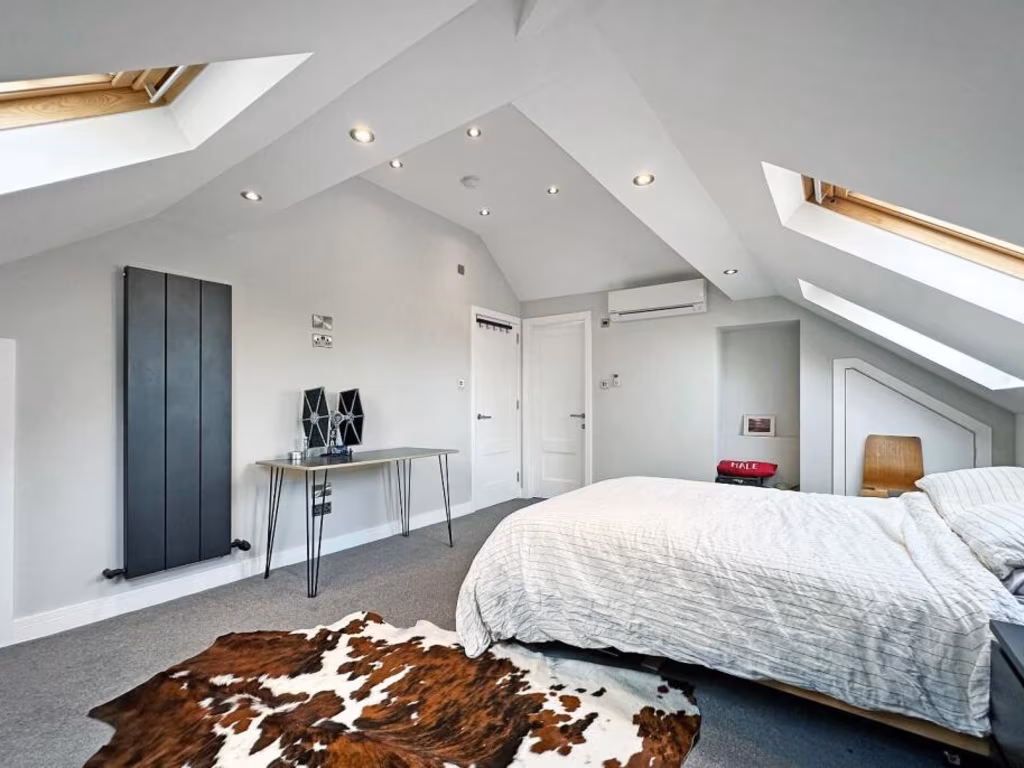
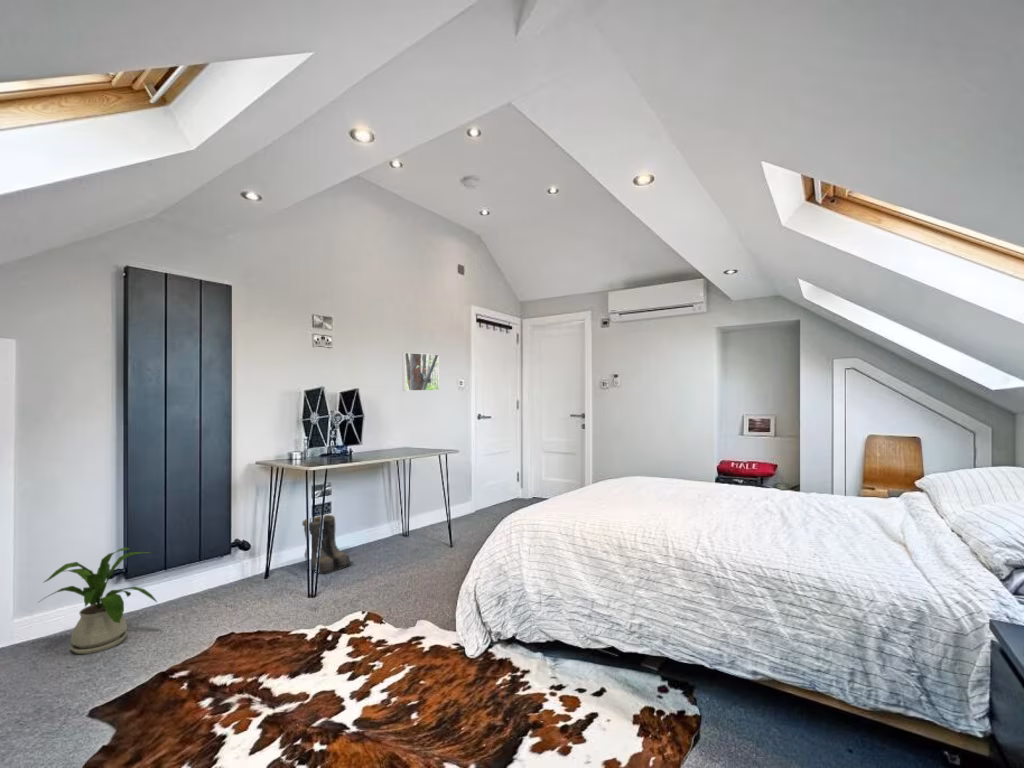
+ boots [301,514,354,575]
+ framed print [402,352,440,392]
+ house plant [37,547,158,655]
